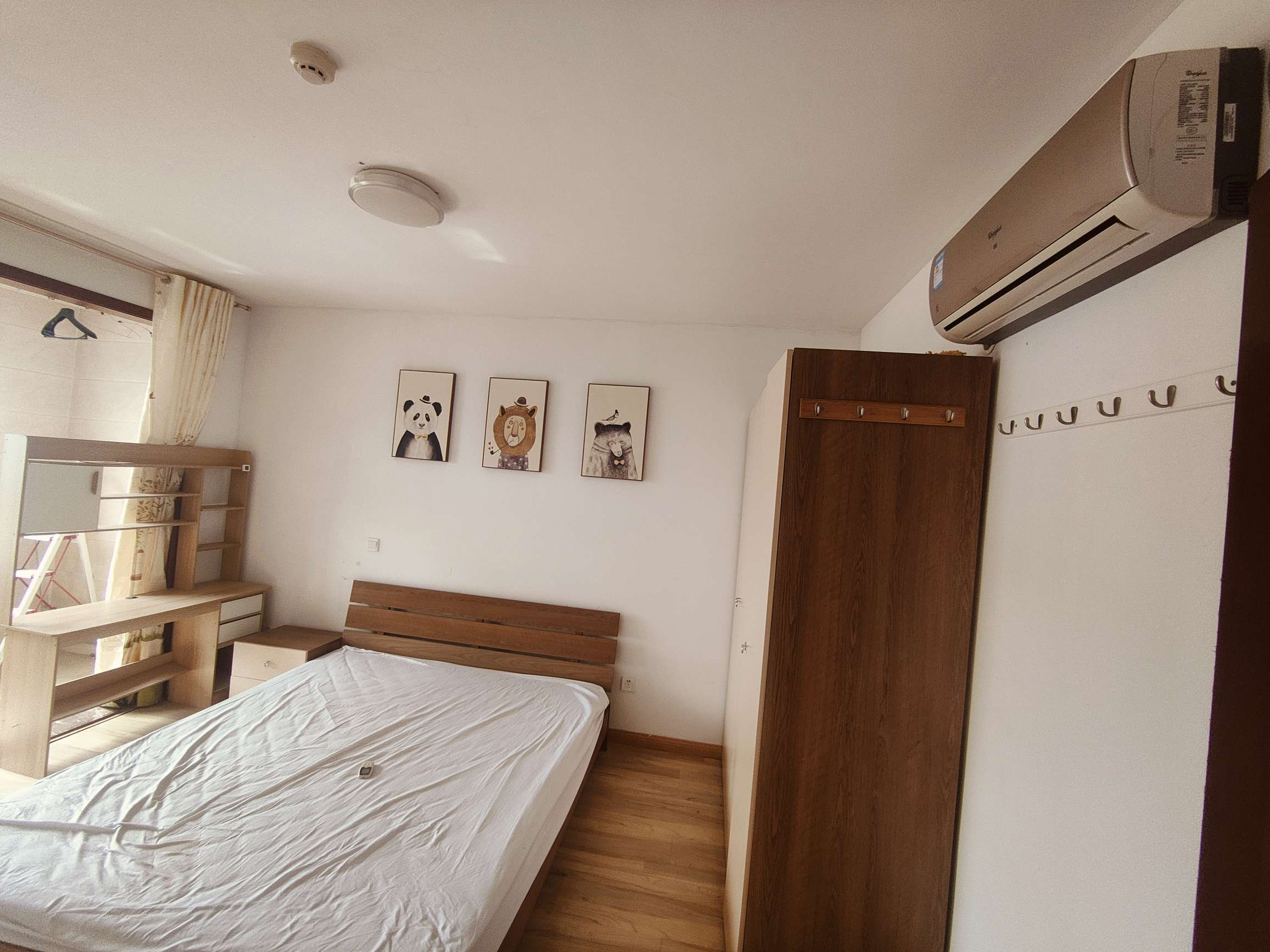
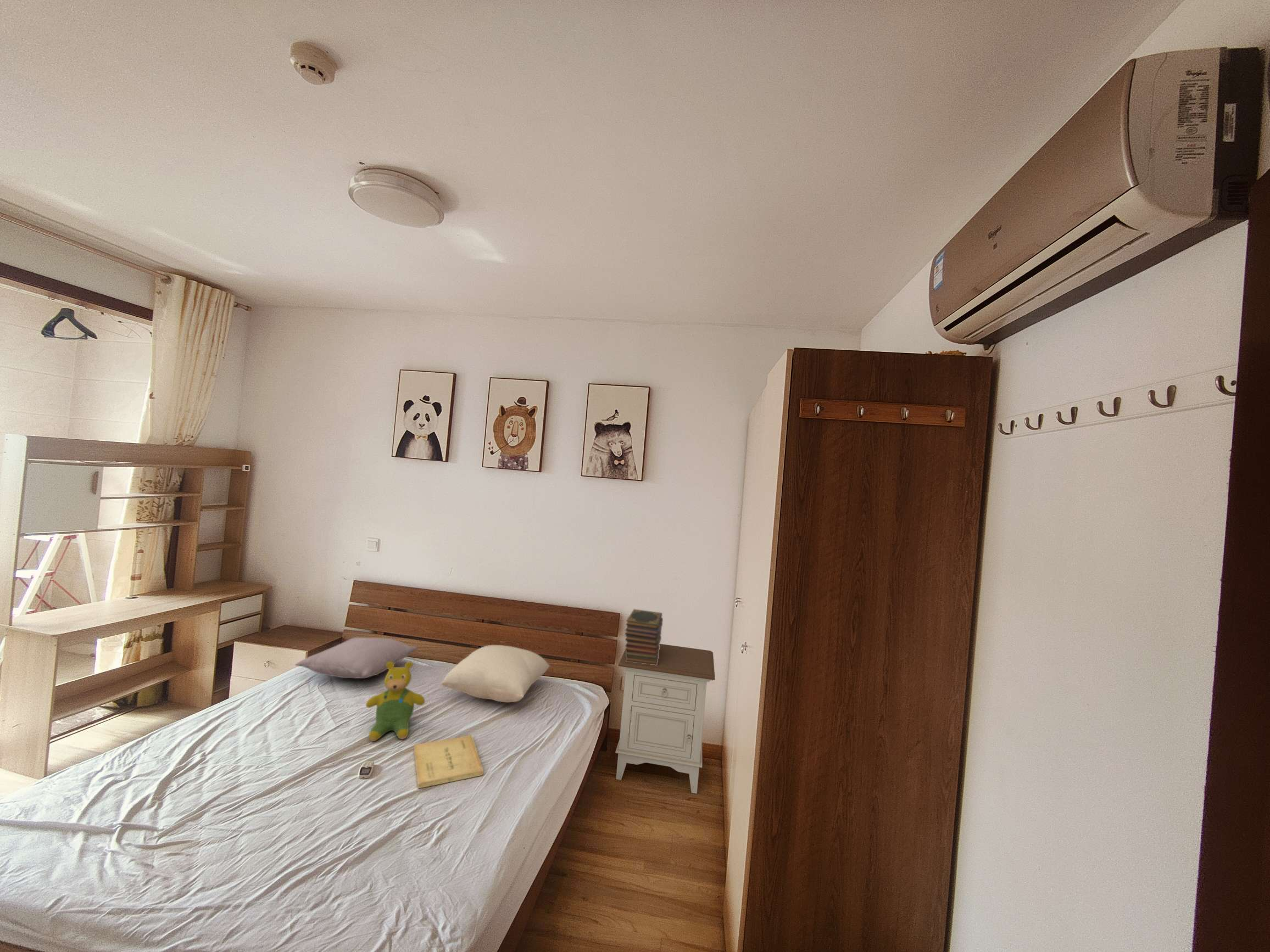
+ book stack [624,608,664,665]
+ teddy bear [365,660,426,742]
+ pillow [294,637,418,679]
+ nightstand [615,643,716,794]
+ book [413,735,484,789]
+ pillow [440,645,550,703]
